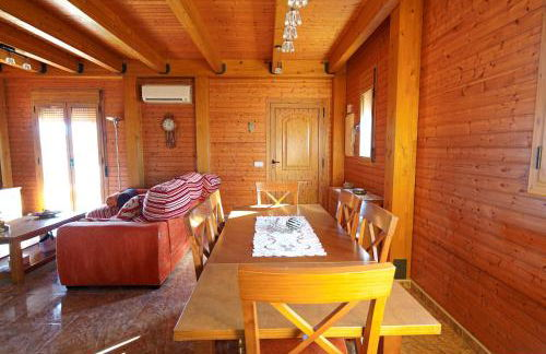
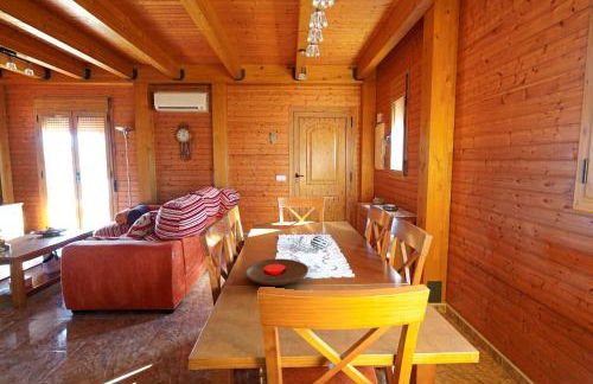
+ plate [243,257,310,287]
